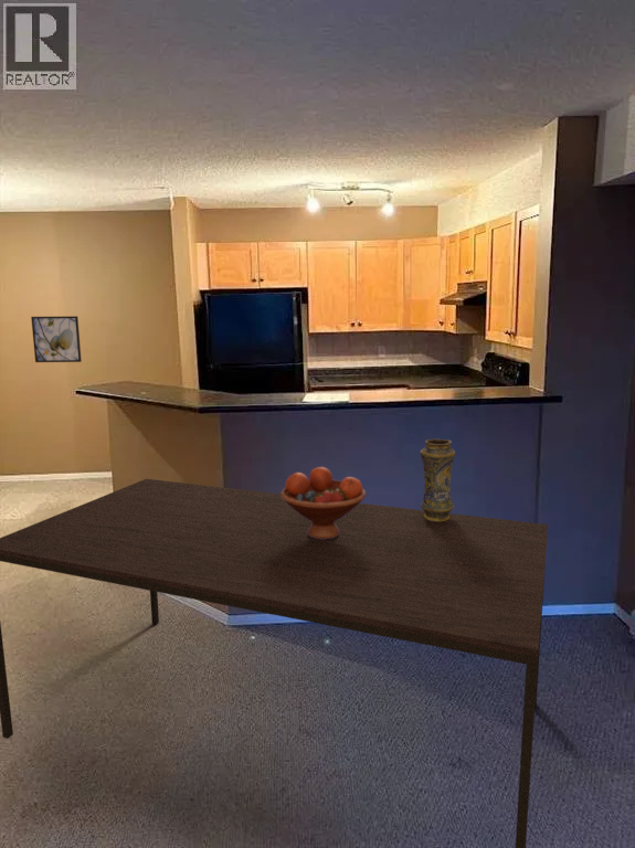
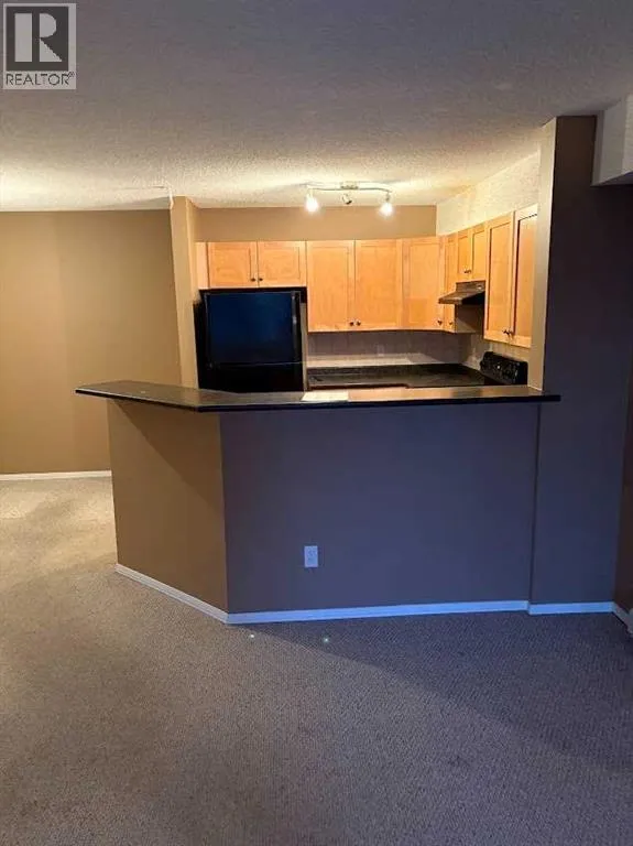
- dining table [0,478,549,848]
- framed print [30,315,83,363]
- fruit bowl [279,466,367,540]
- vase [420,438,456,521]
